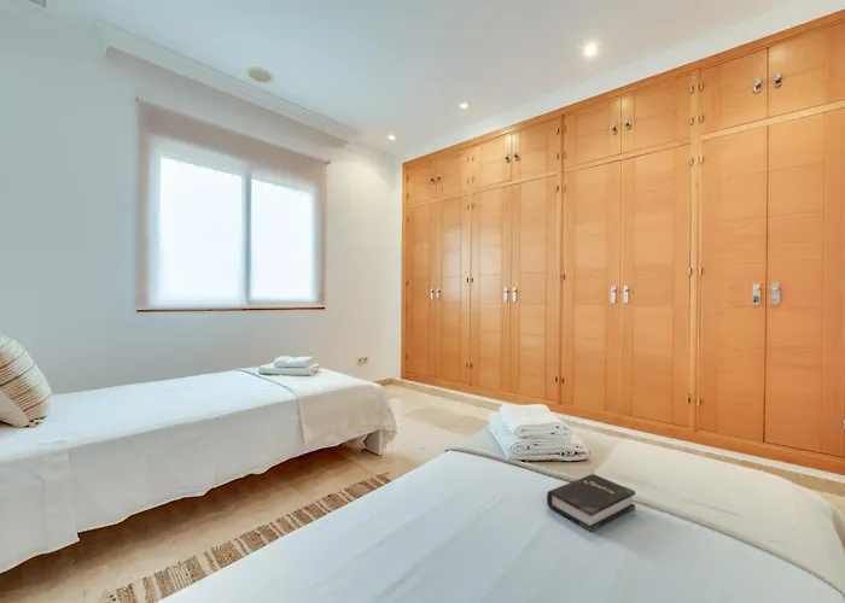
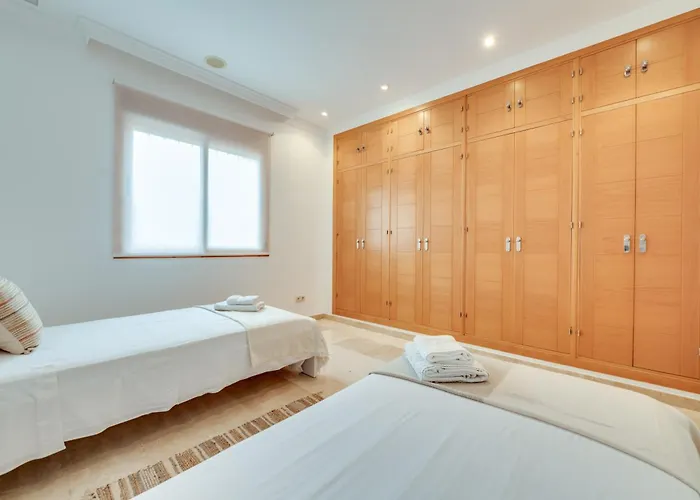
- hardback book [546,473,636,533]
